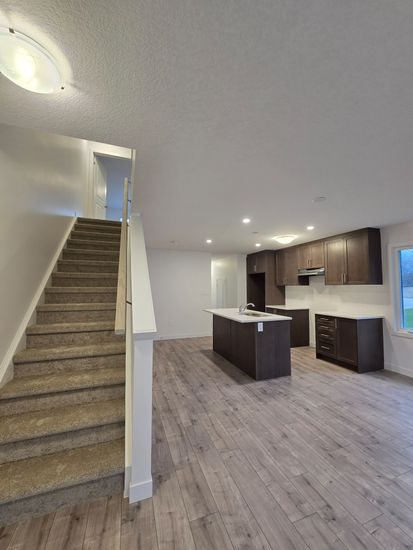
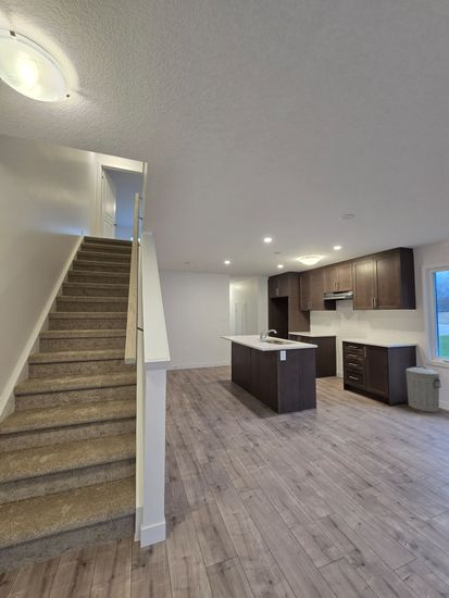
+ trash can [404,365,441,413]
